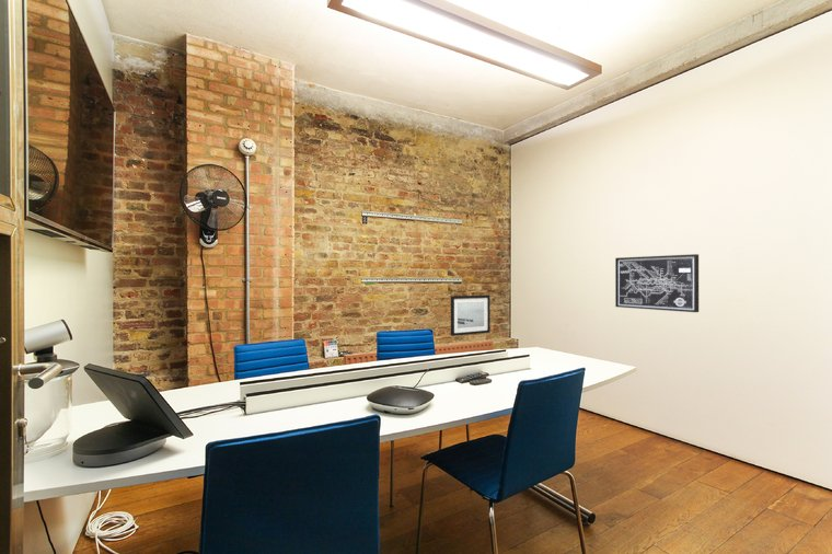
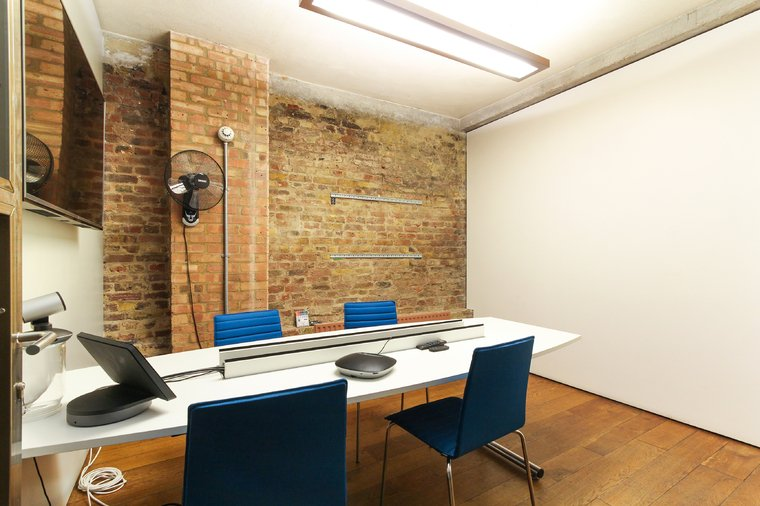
- wall art [614,253,700,313]
- wall art [450,295,492,337]
